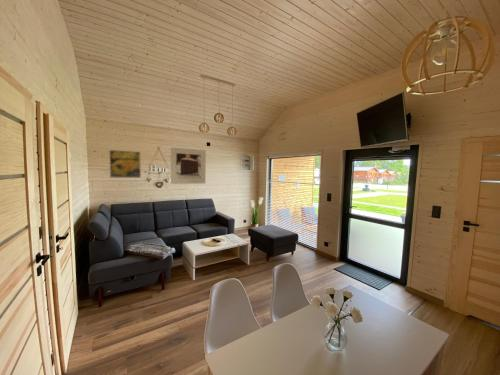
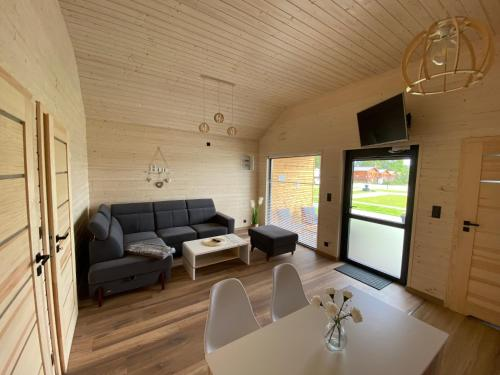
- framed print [170,147,207,185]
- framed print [108,149,142,179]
